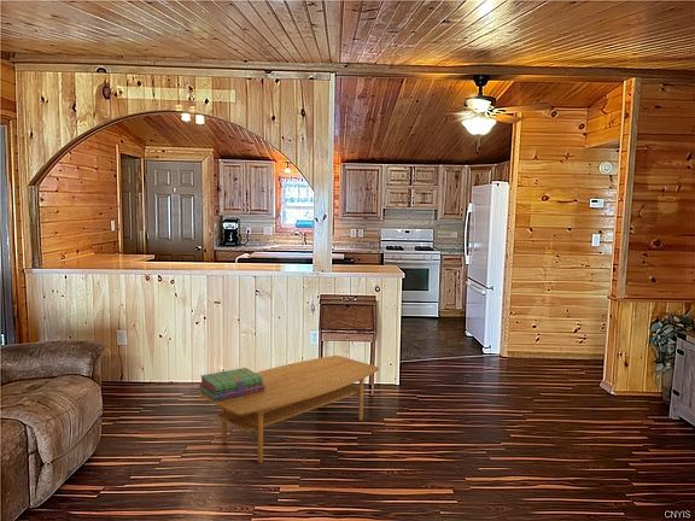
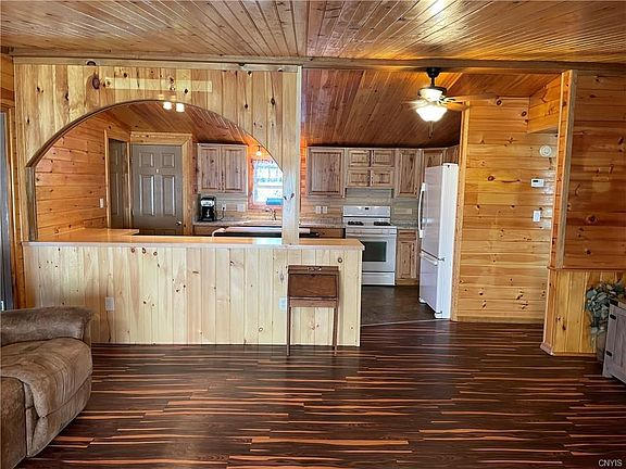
- stack of books [197,367,265,402]
- coffee table [198,355,380,464]
